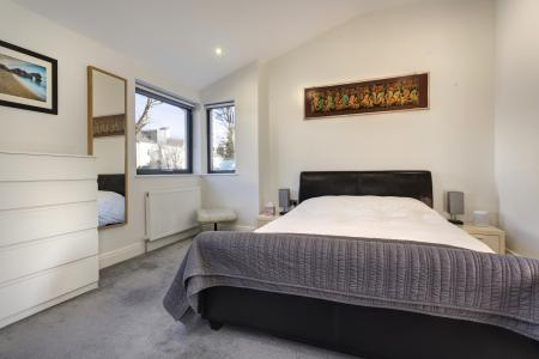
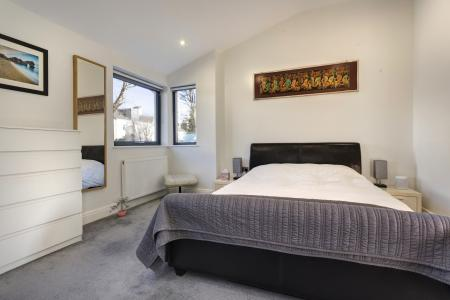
+ potted plant [109,196,130,219]
